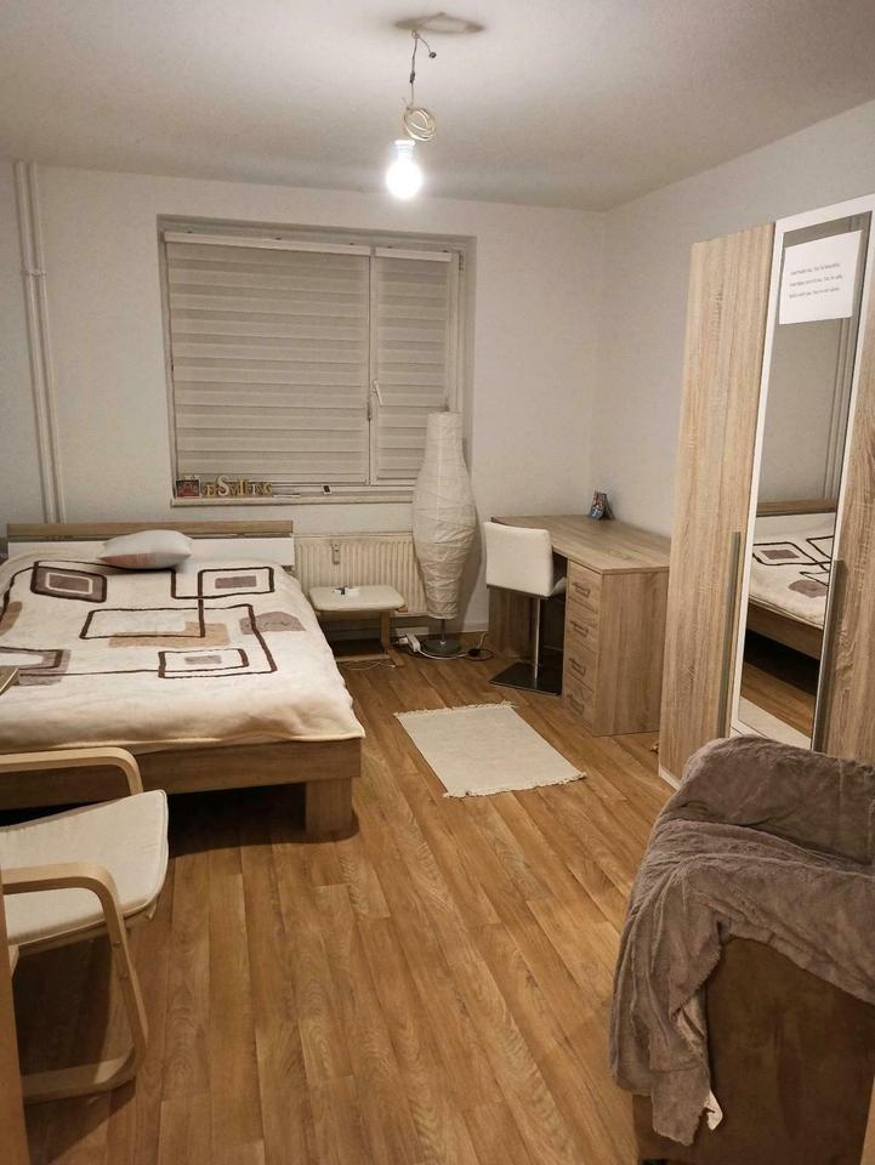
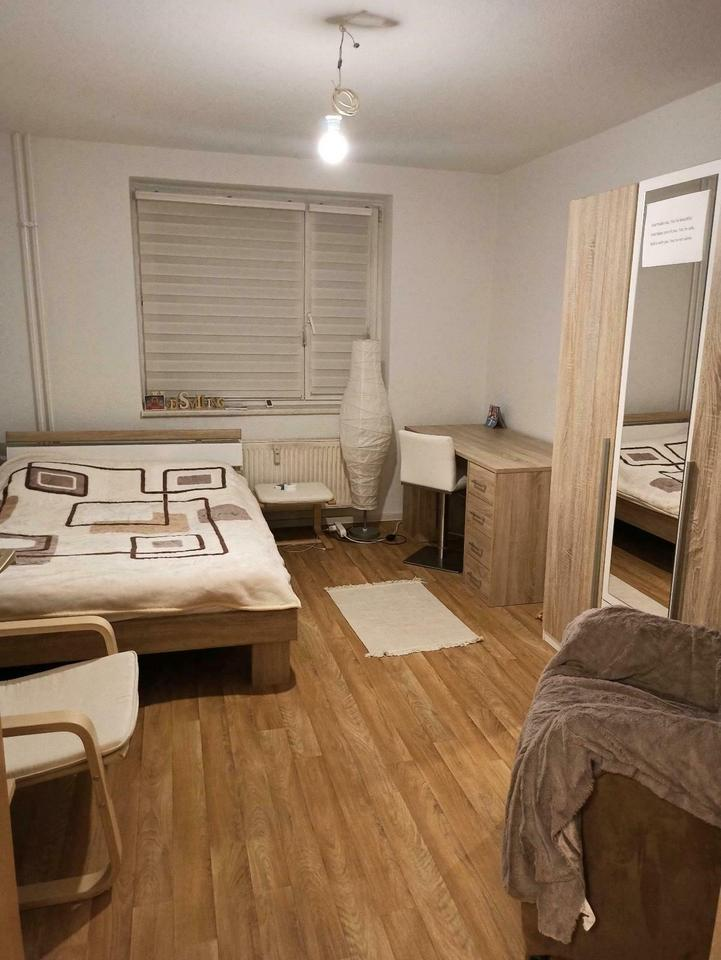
- pillow [95,529,194,570]
